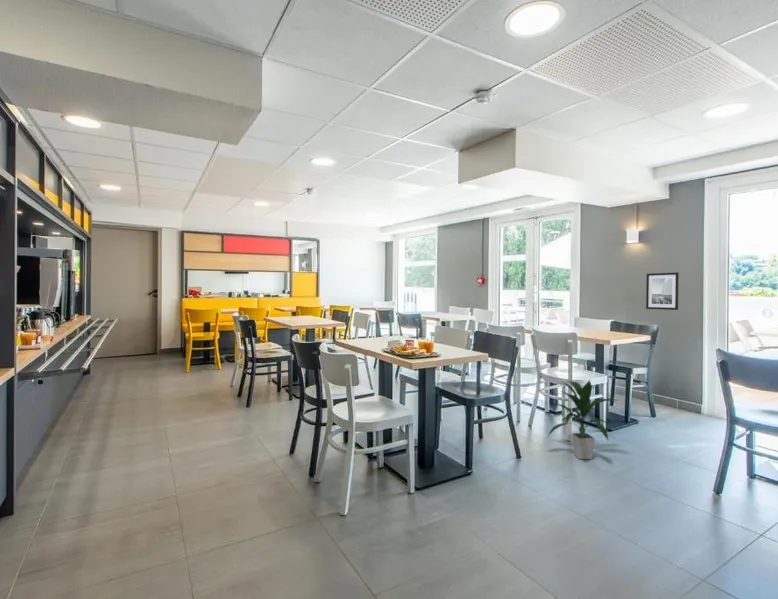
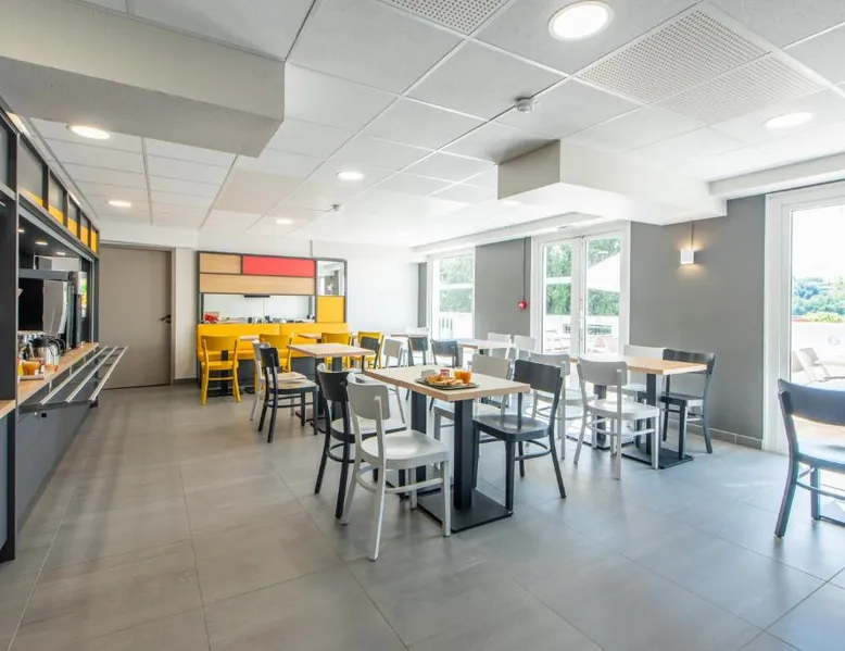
- wall art [645,271,680,311]
- indoor plant [547,379,621,460]
